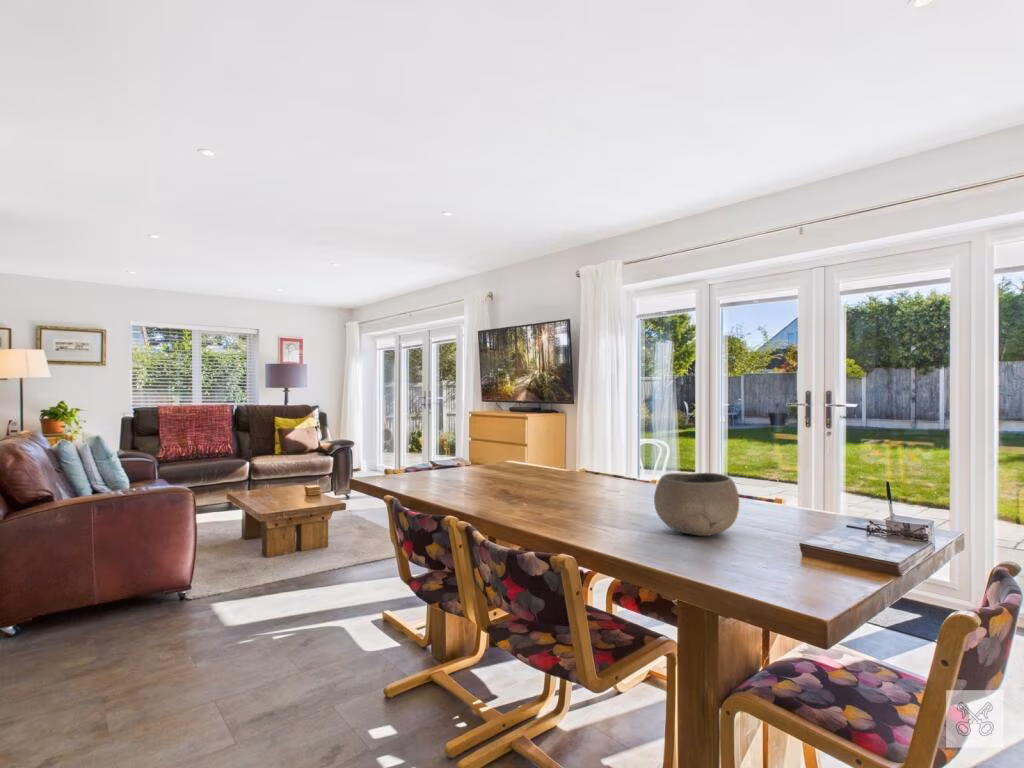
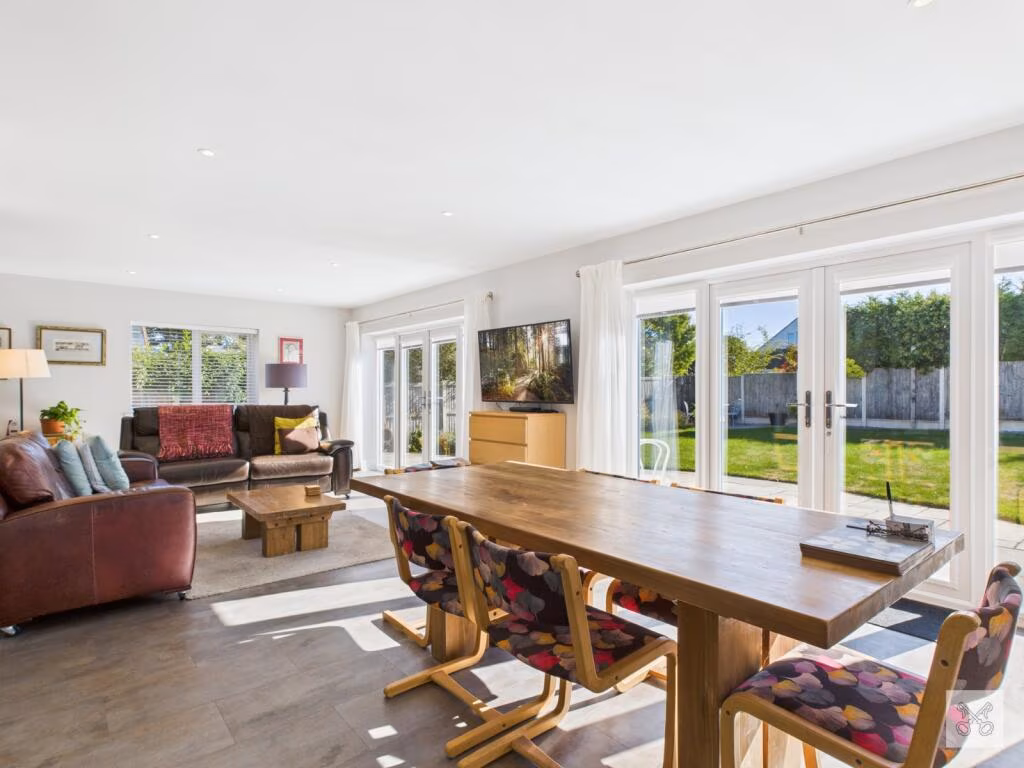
- bowl [653,472,740,537]
